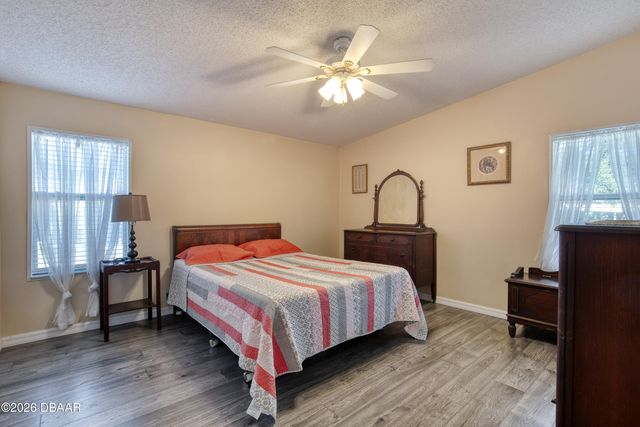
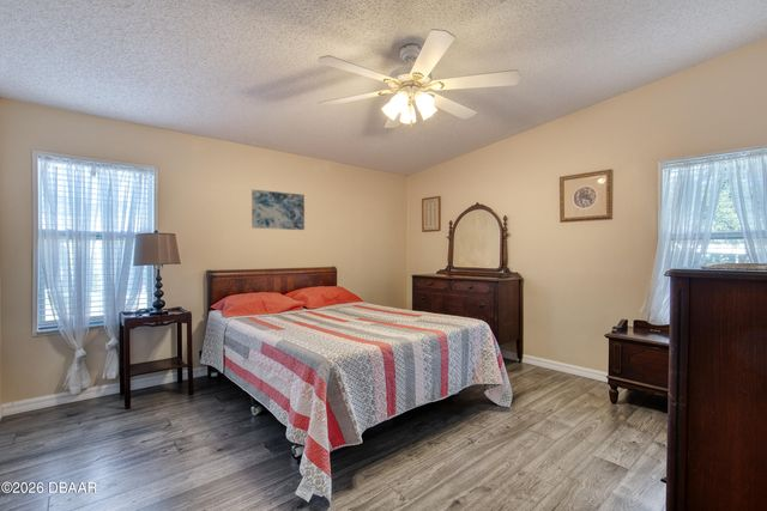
+ wall art [250,188,306,231]
